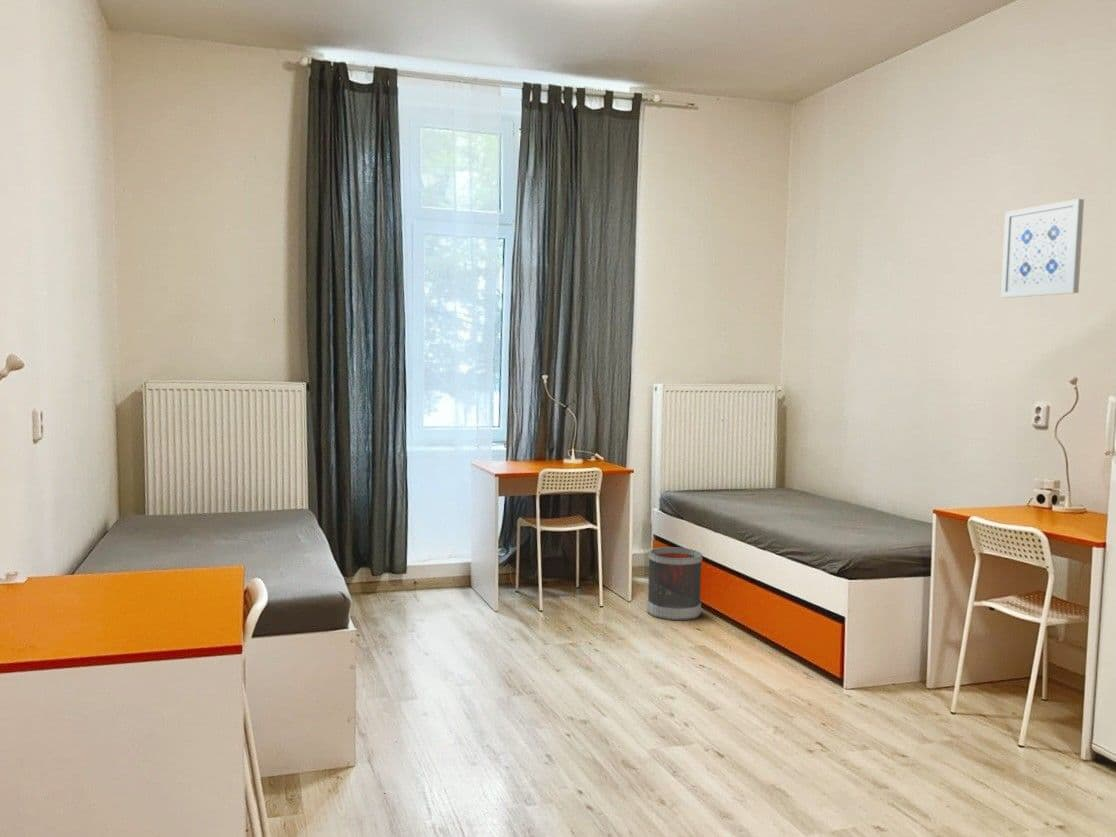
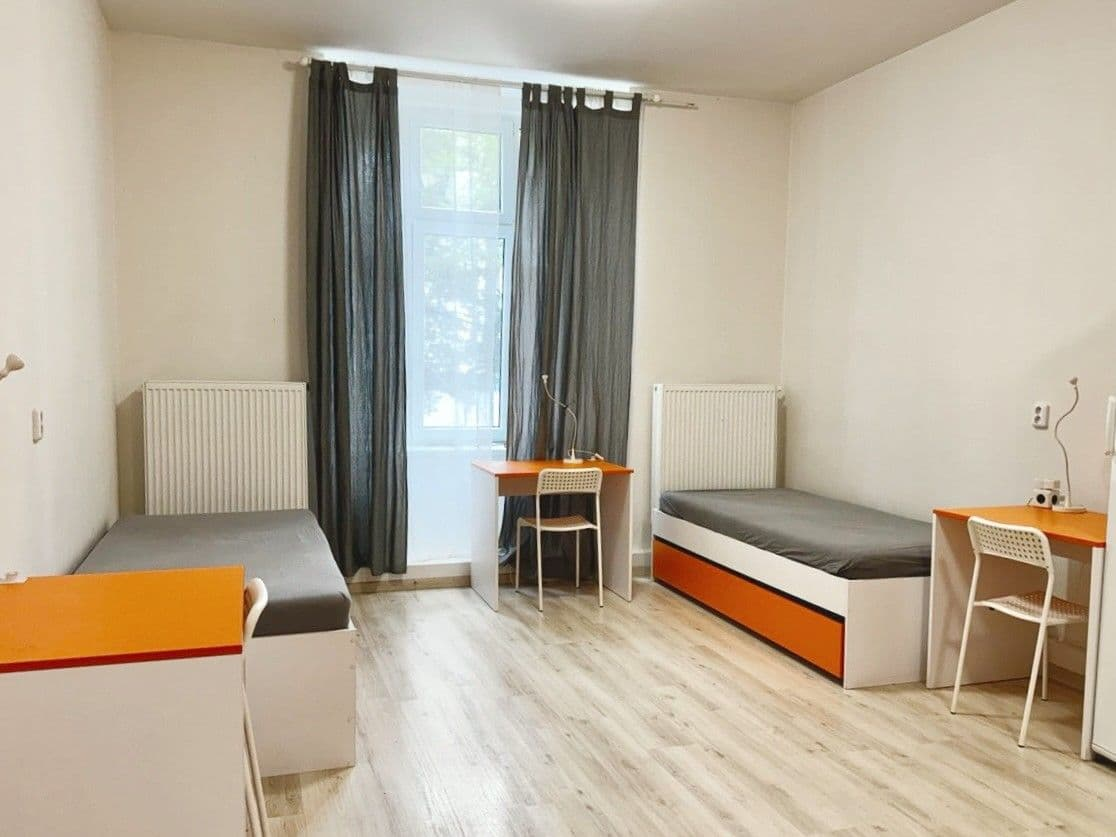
- wall art [1000,198,1085,299]
- wastebasket [646,546,704,622]
